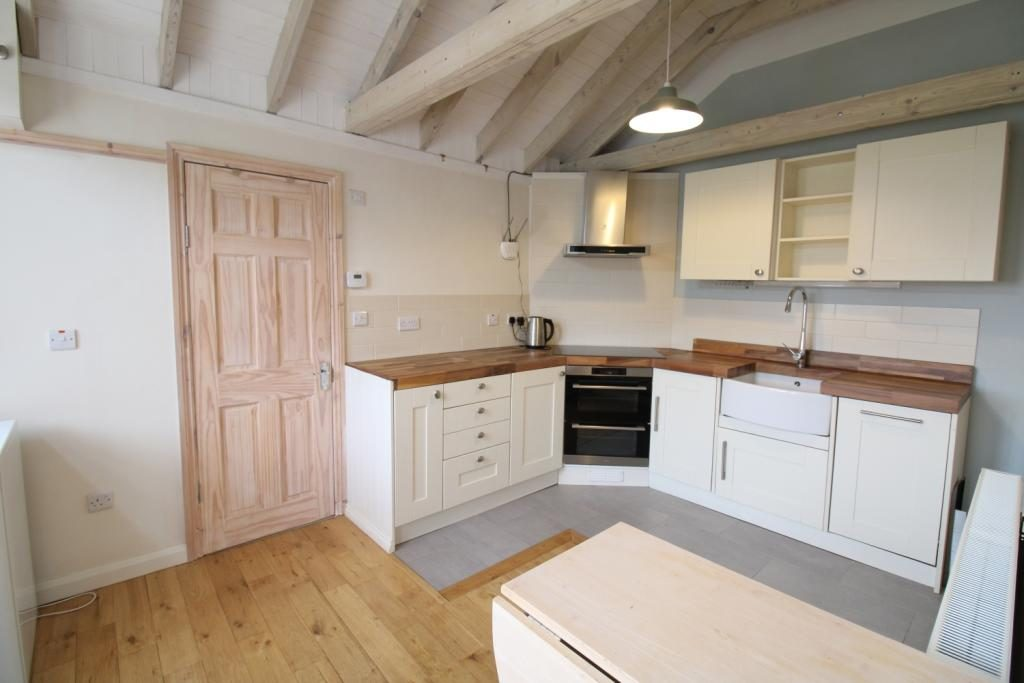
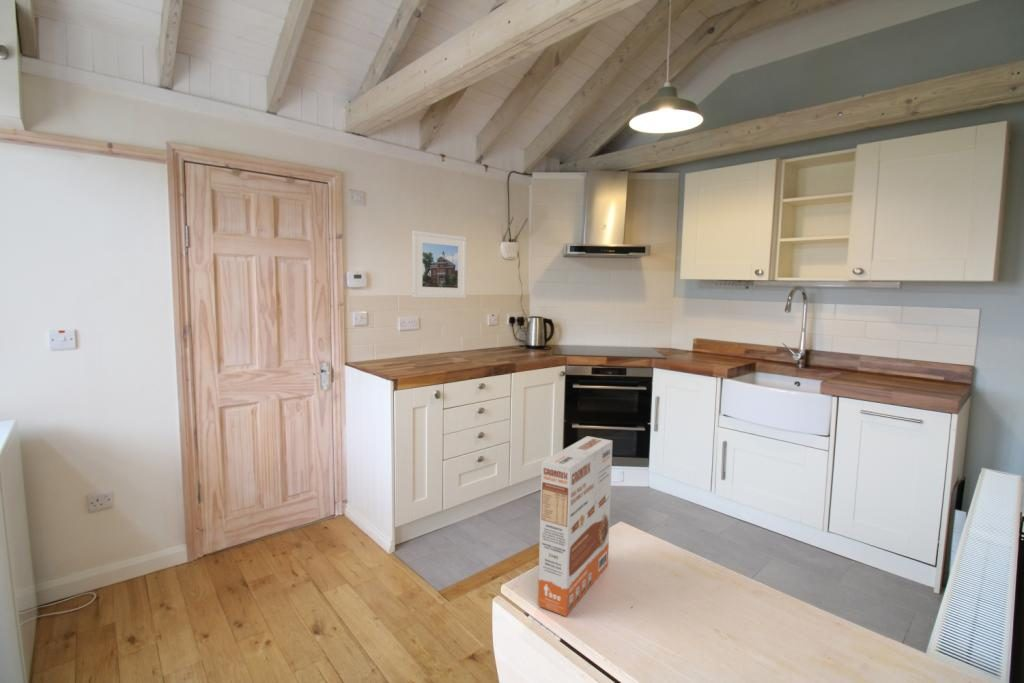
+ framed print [411,230,467,299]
+ cereal box [537,435,613,617]
